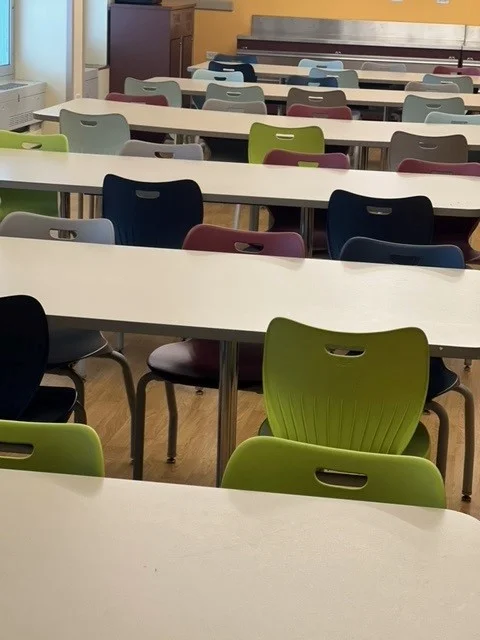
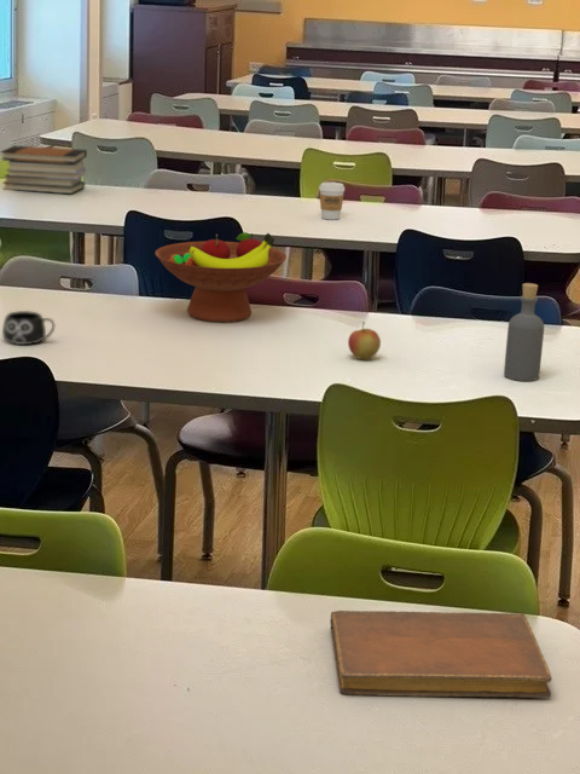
+ apple [347,320,382,360]
+ book stack [0,145,88,195]
+ bottle [503,282,545,382]
+ fruit bowl [153,231,288,323]
+ mug [1,310,56,346]
+ coffee cup [318,180,346,221]
+ notebook [329,610,553,699]
